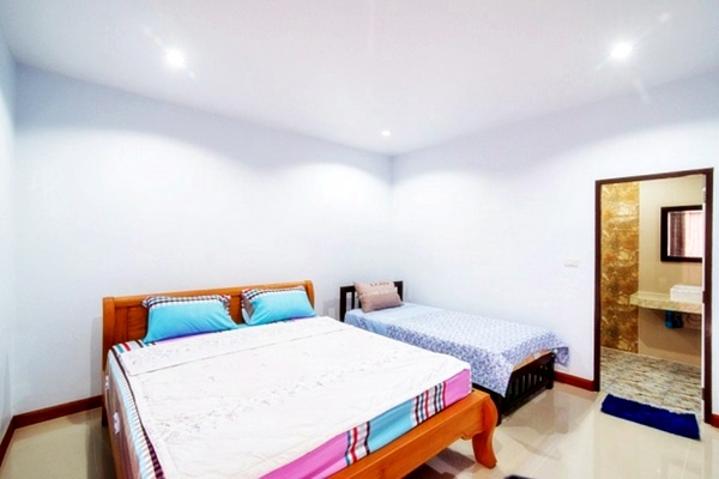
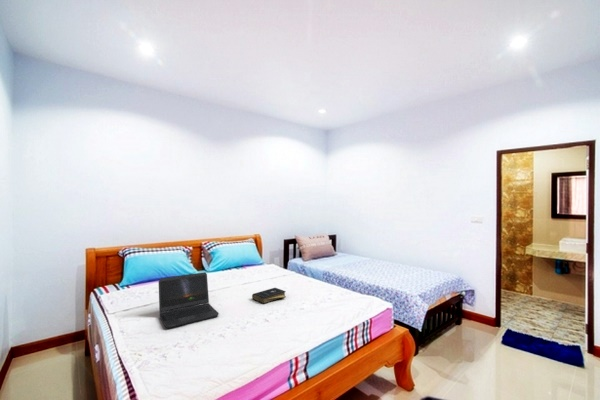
+ laptop computer [158,271,220,330]
+ book [251,287,286,305]
